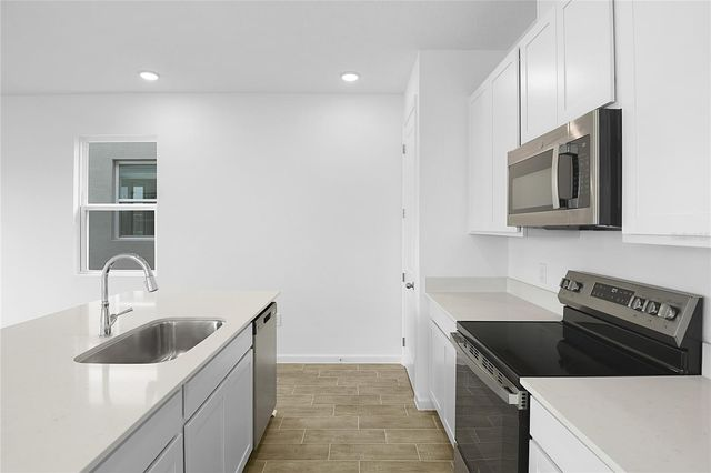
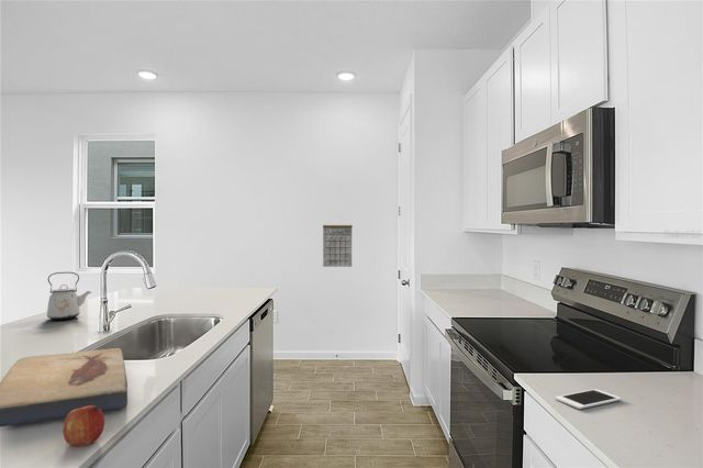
+ fruit [62,405,105,447]
+ cell phone [555,388,623,410]
+ kettle [46,271,92,321]
+ calendar [322,215,354,268]
+ fish fossil [0,347,129,428]
